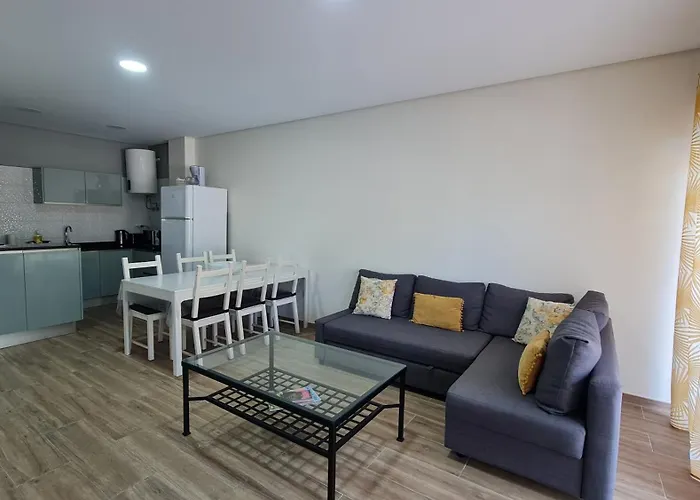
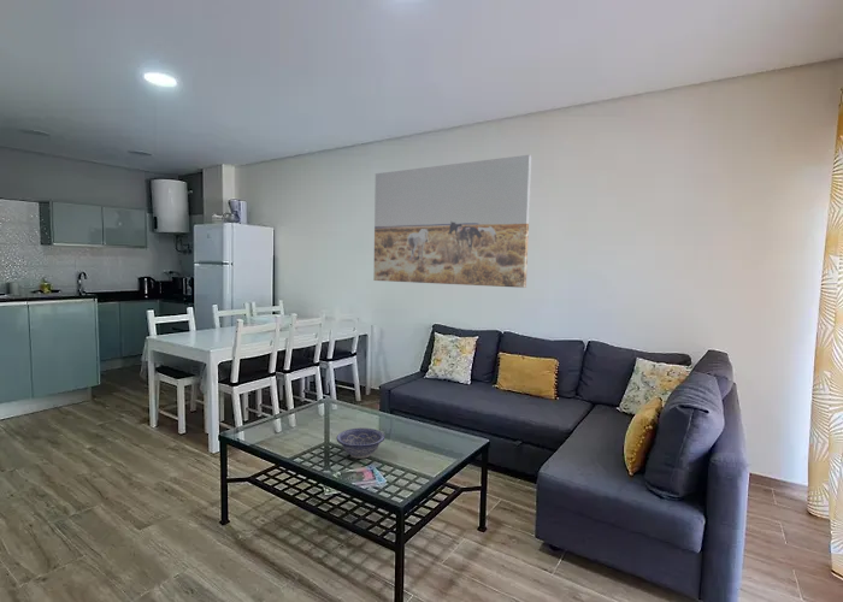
+ wall art [372,154,532,289]
+ decorative bowl [336,427,387,460]
